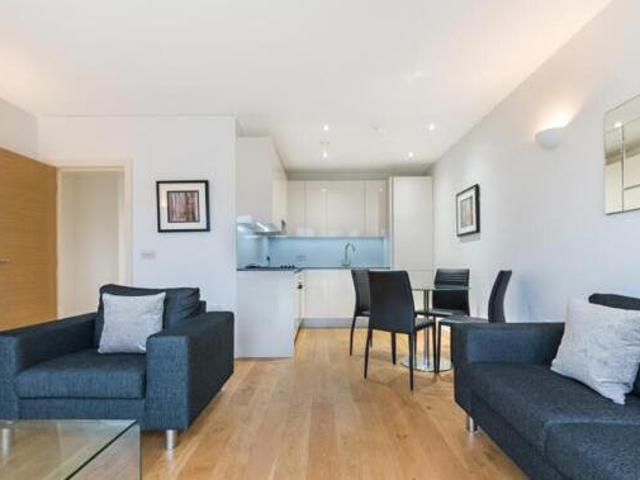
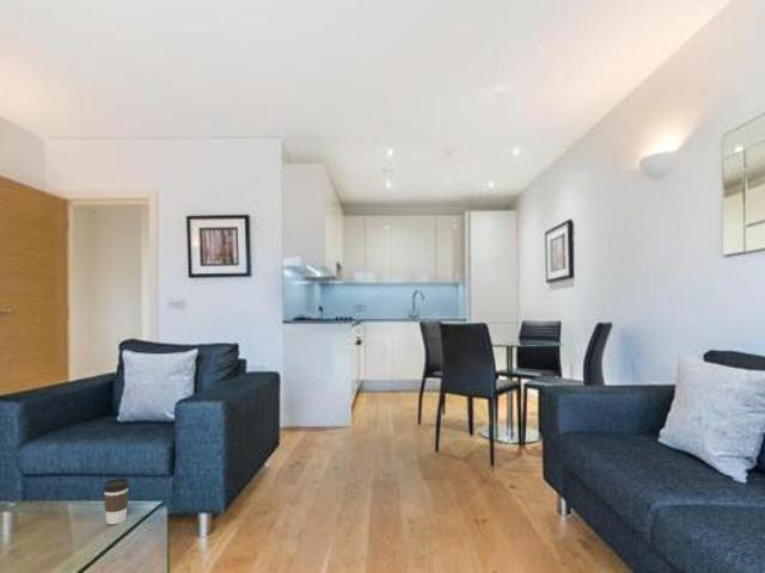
+ coffee cup [102,478,130,525]
